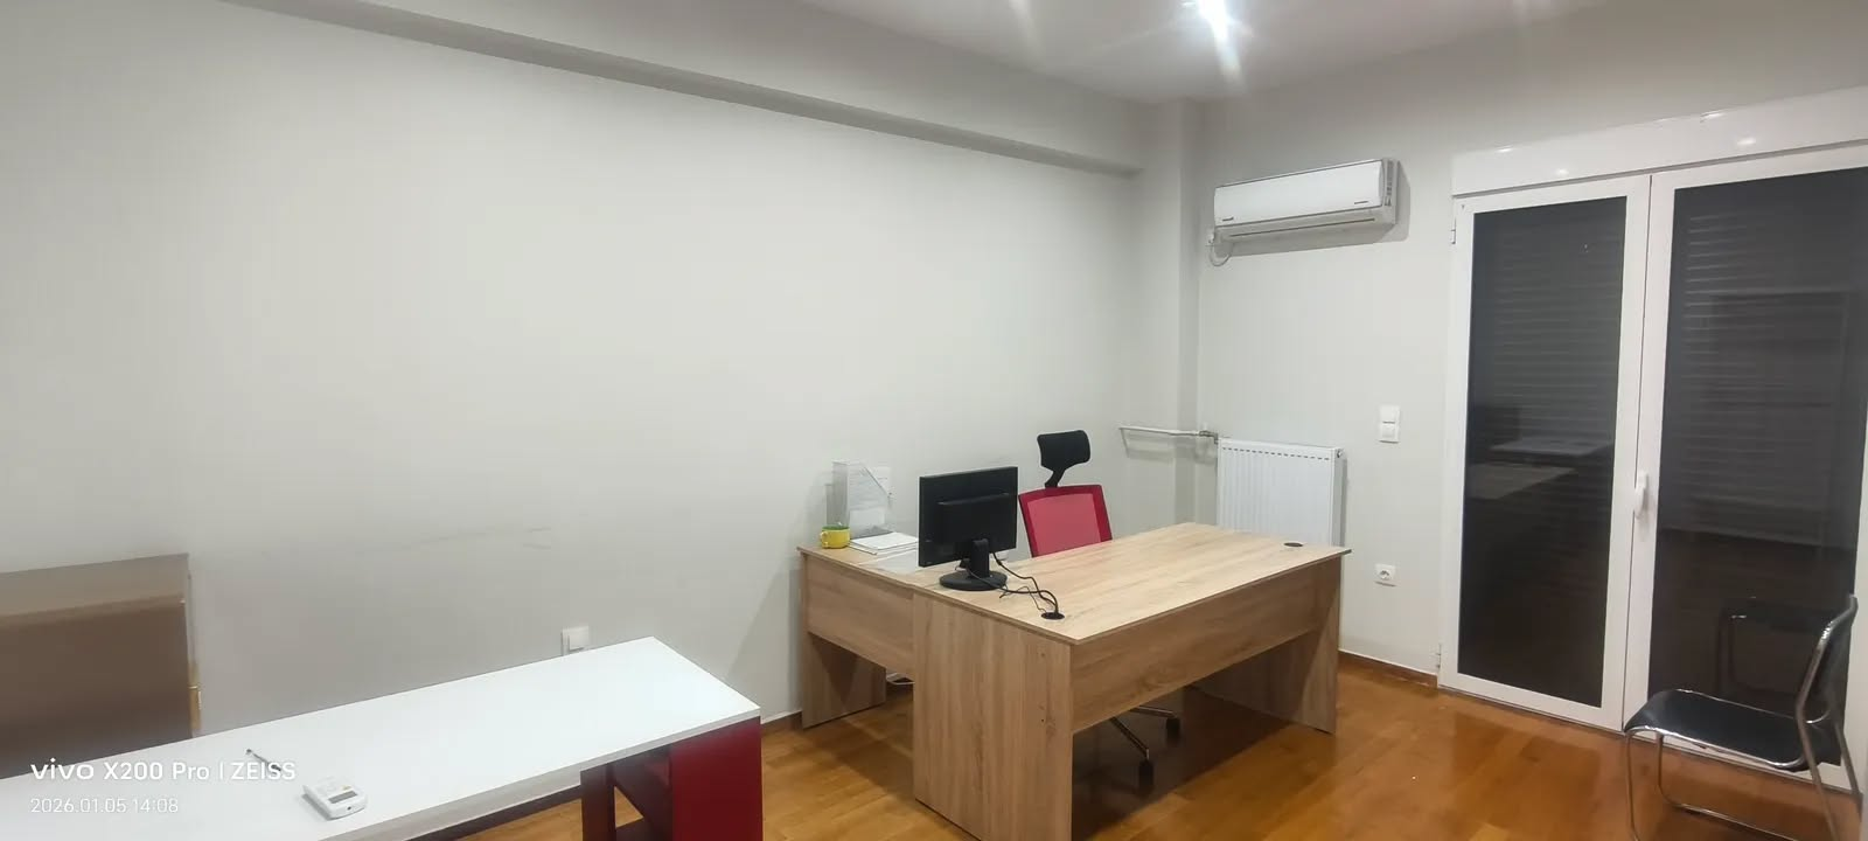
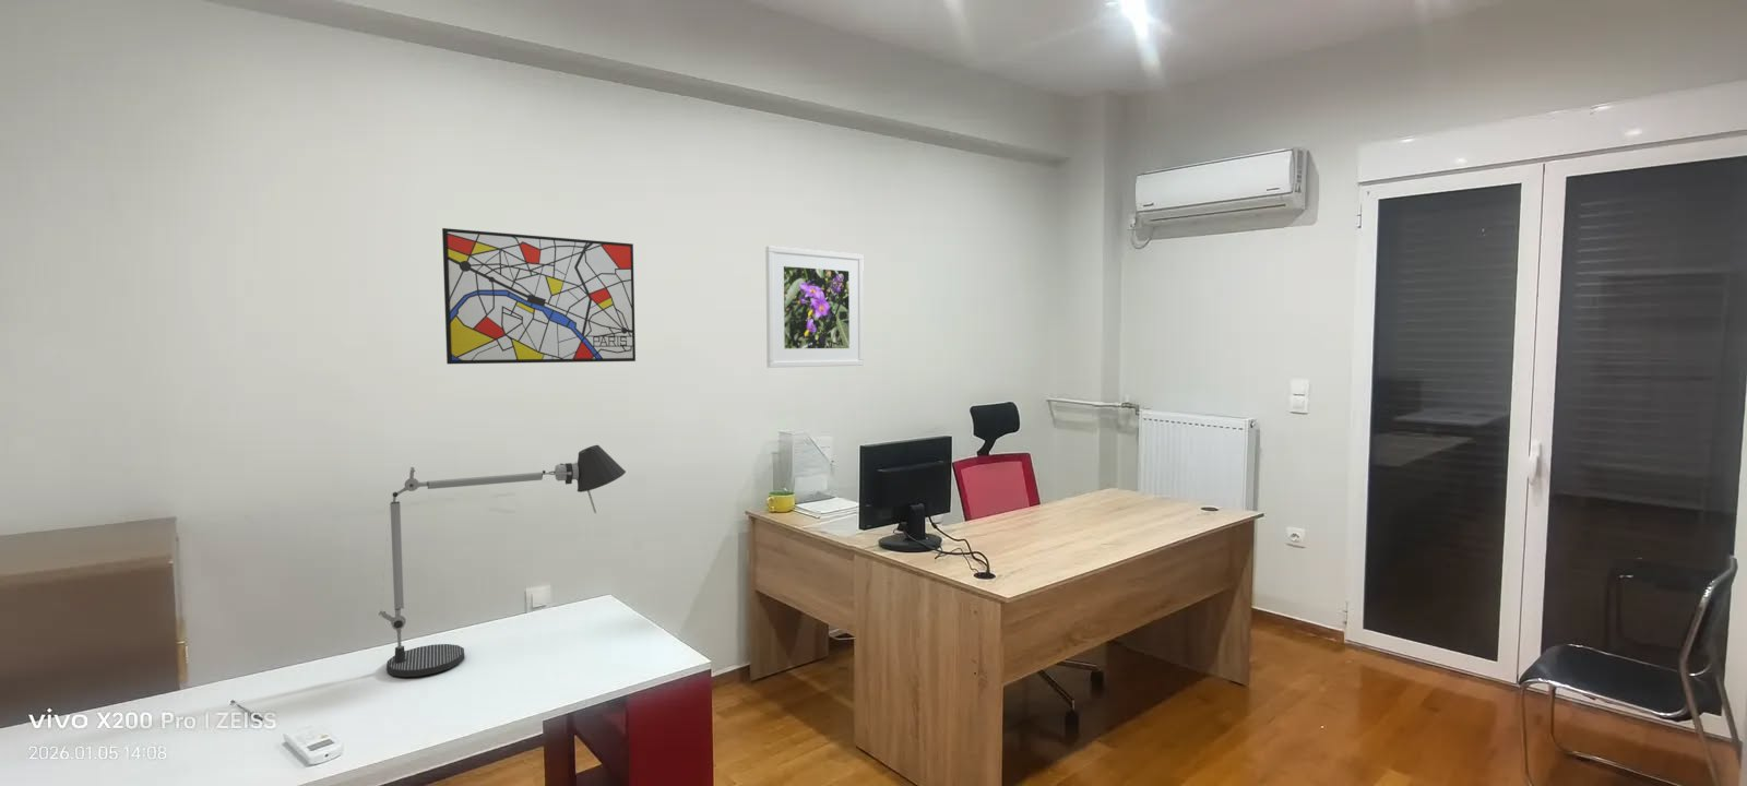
+ desk lamp [378,444,627,678]
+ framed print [764,245,865,369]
+ wall art [441,227,636,365]
